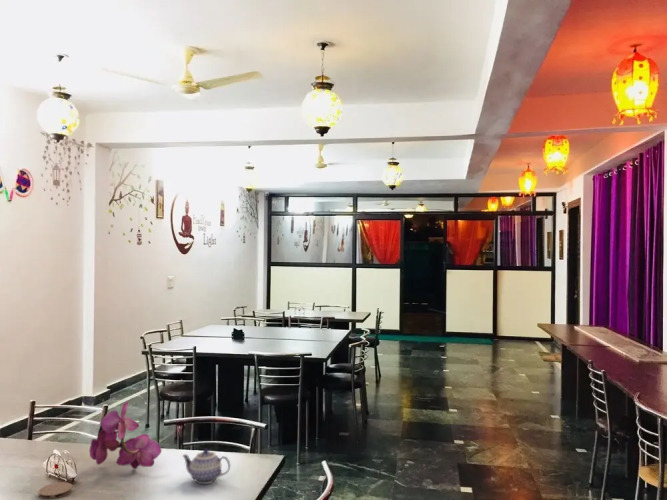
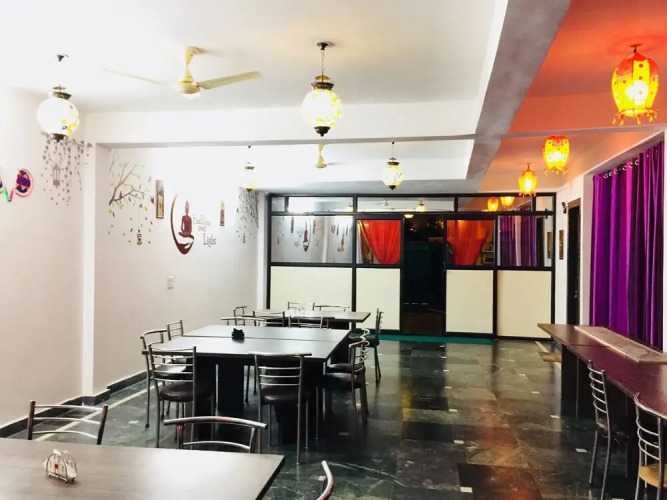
- teapot [181,448,231,485]
- coaster [37,481,73,500]
- flower [88,401,162,470]
